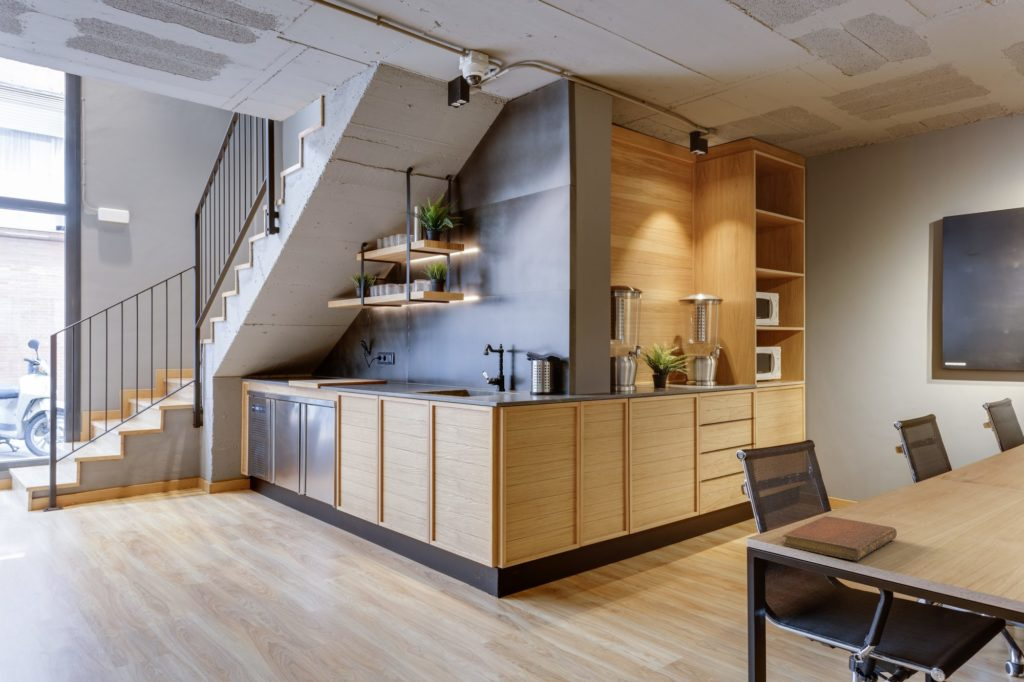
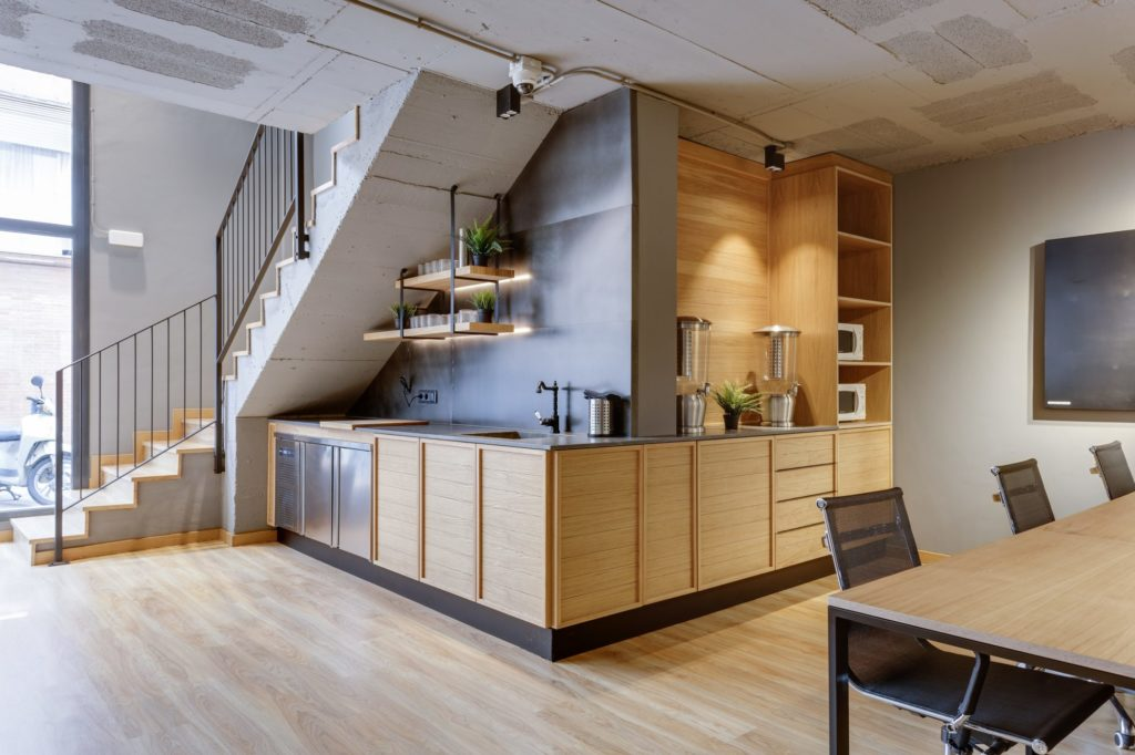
- notebook [781,515,898,562]
